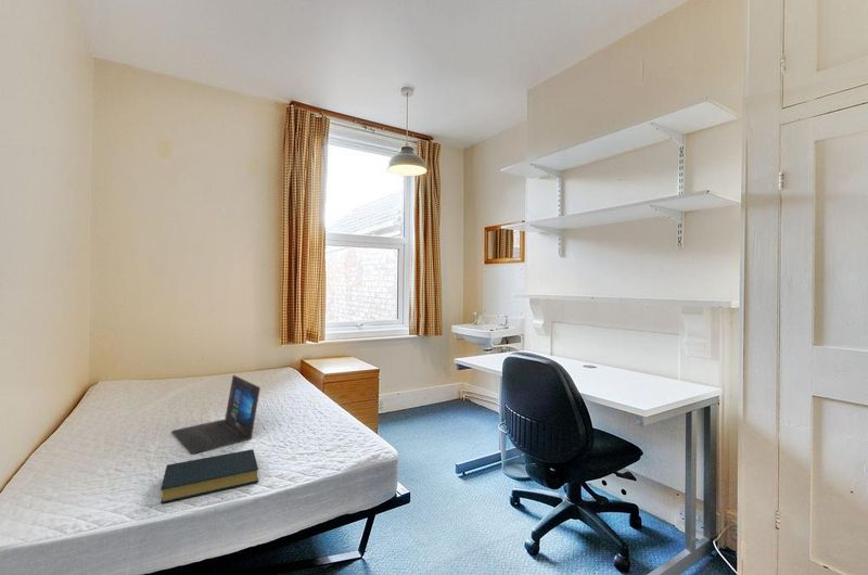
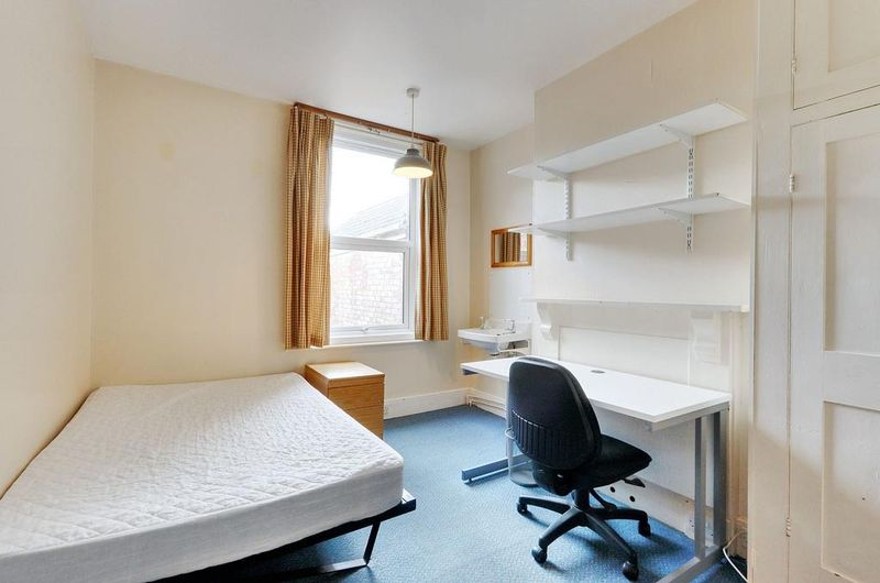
- hardback book [159,448,259,504]
- laptop [171,374,261,456]
